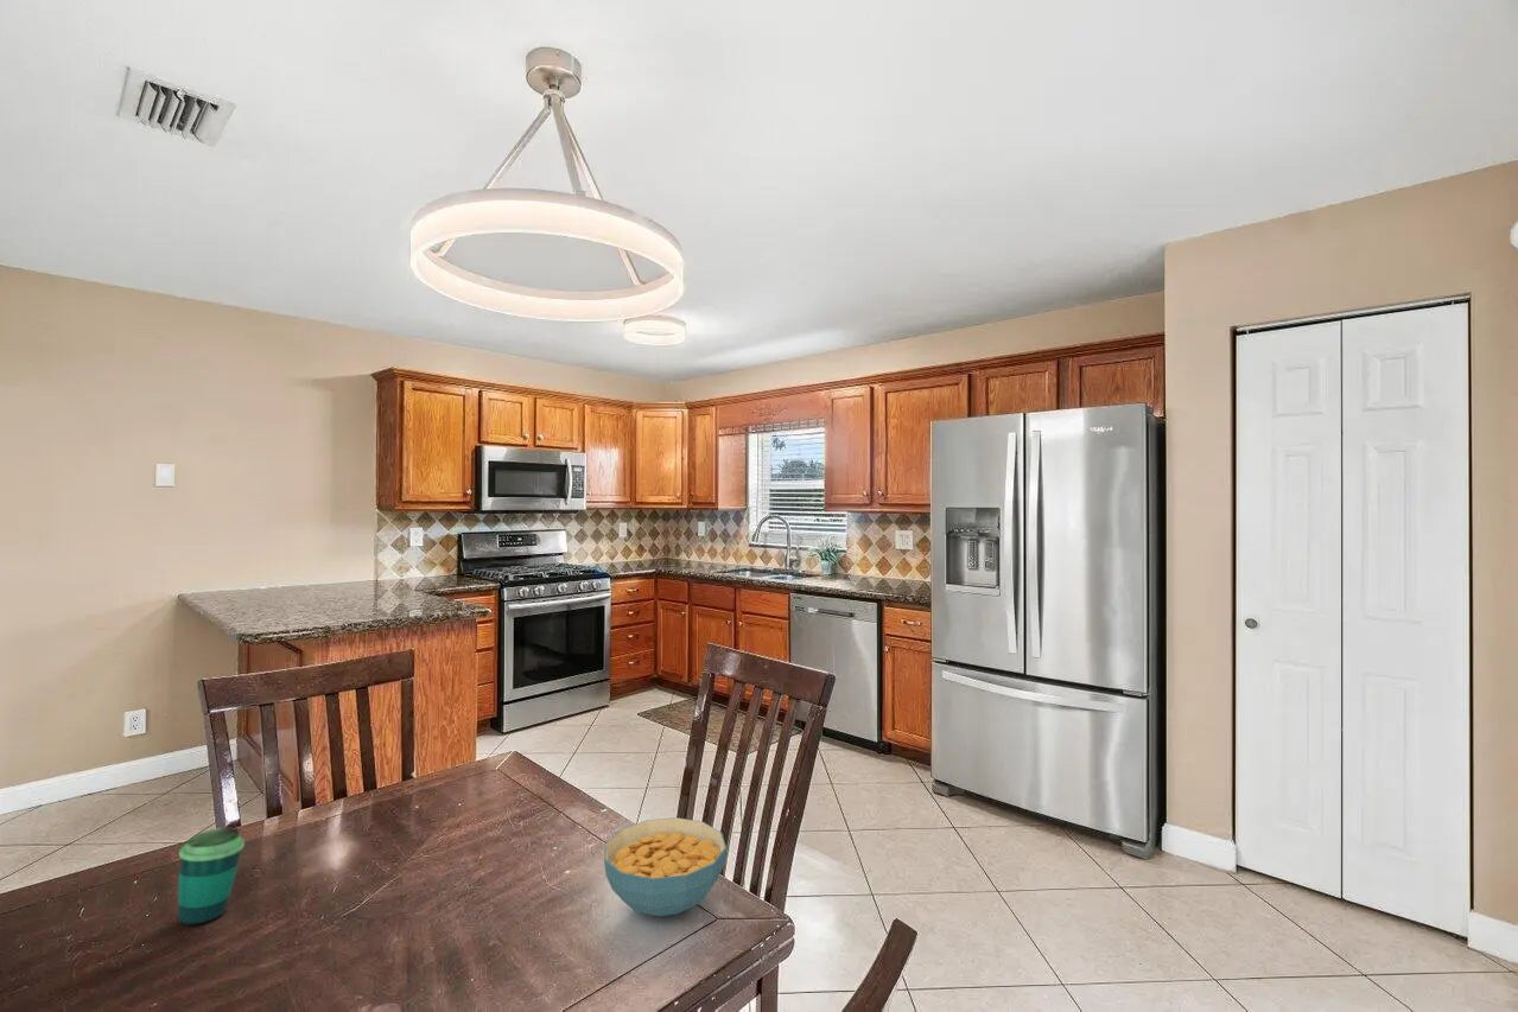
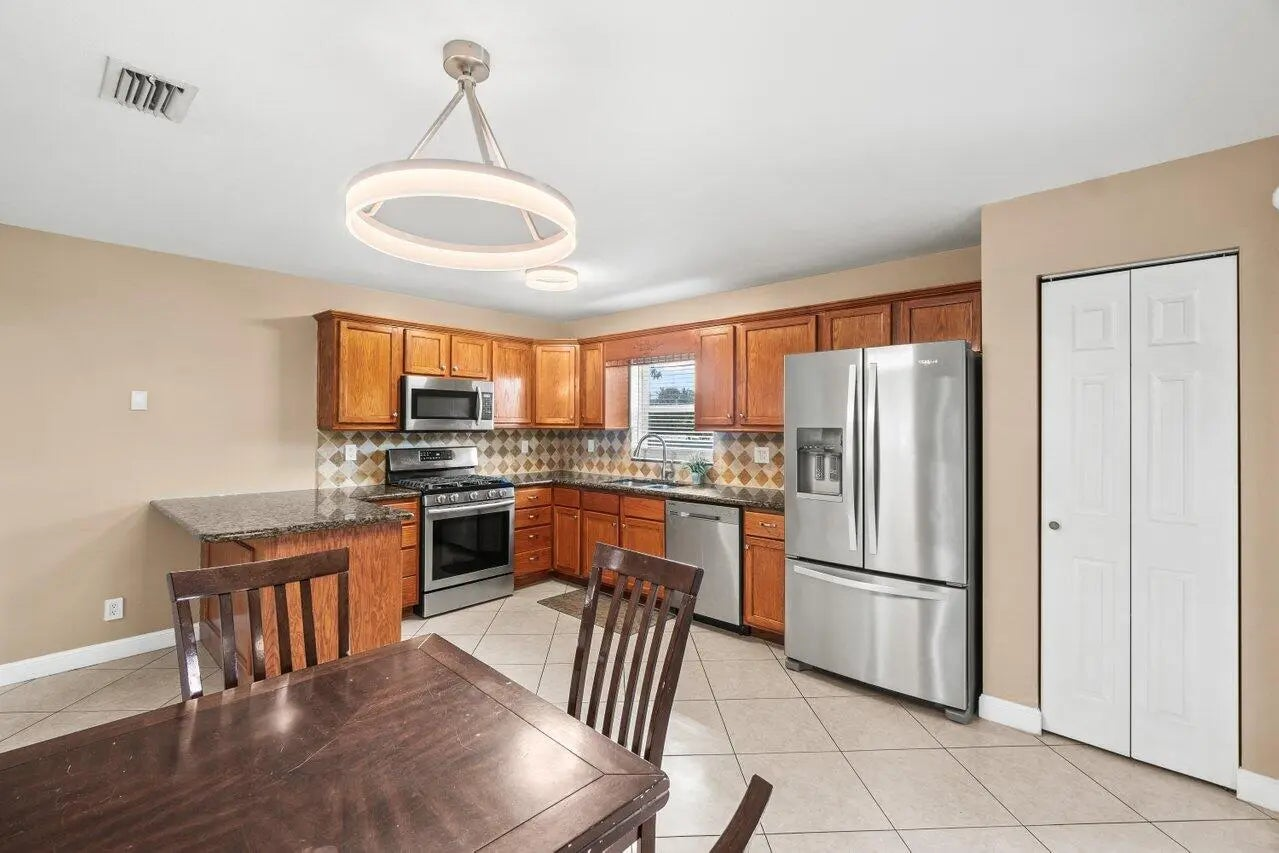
- cereal bowl [603,816,728,918]
- cup [177,826,246,927]
